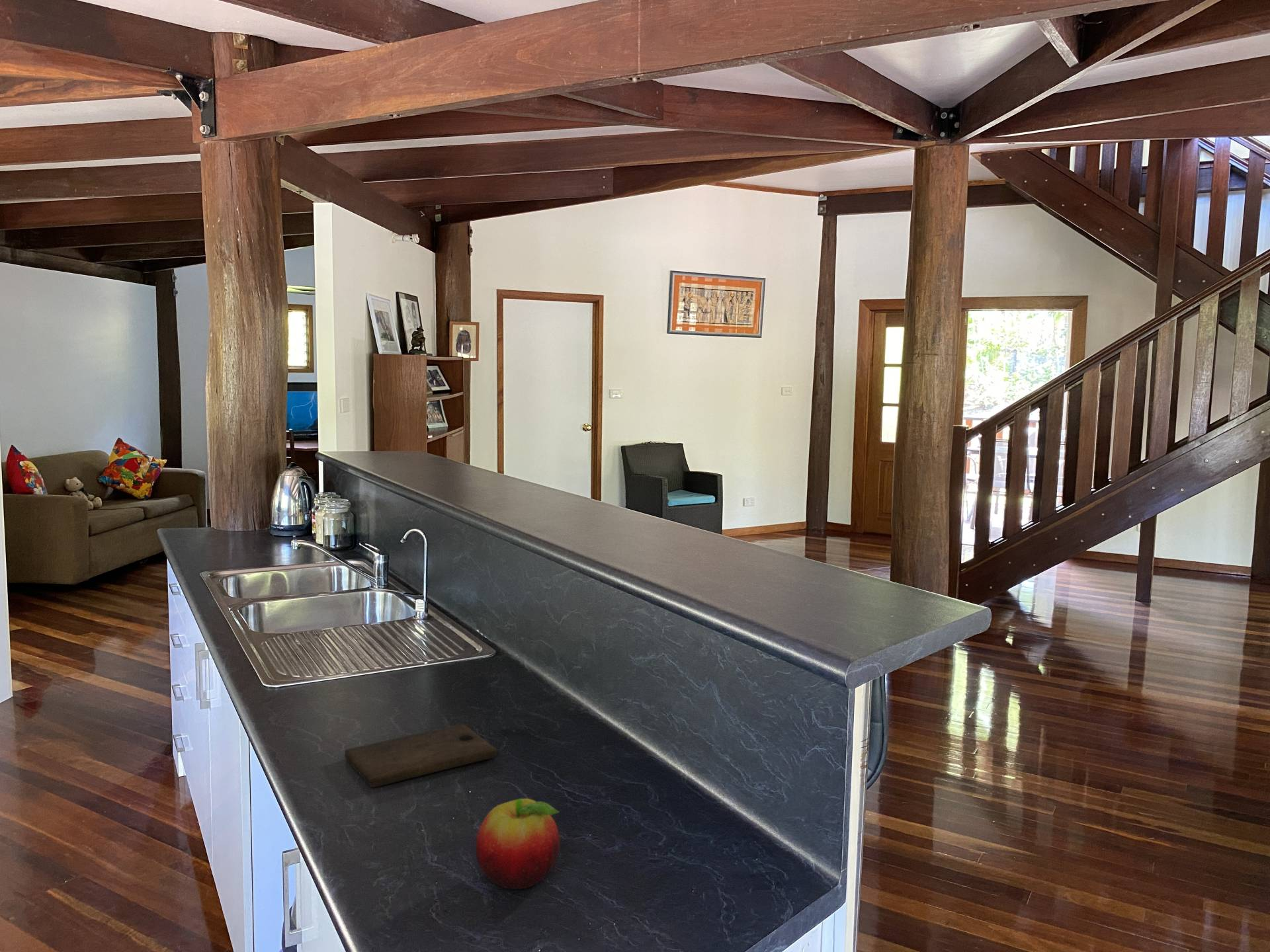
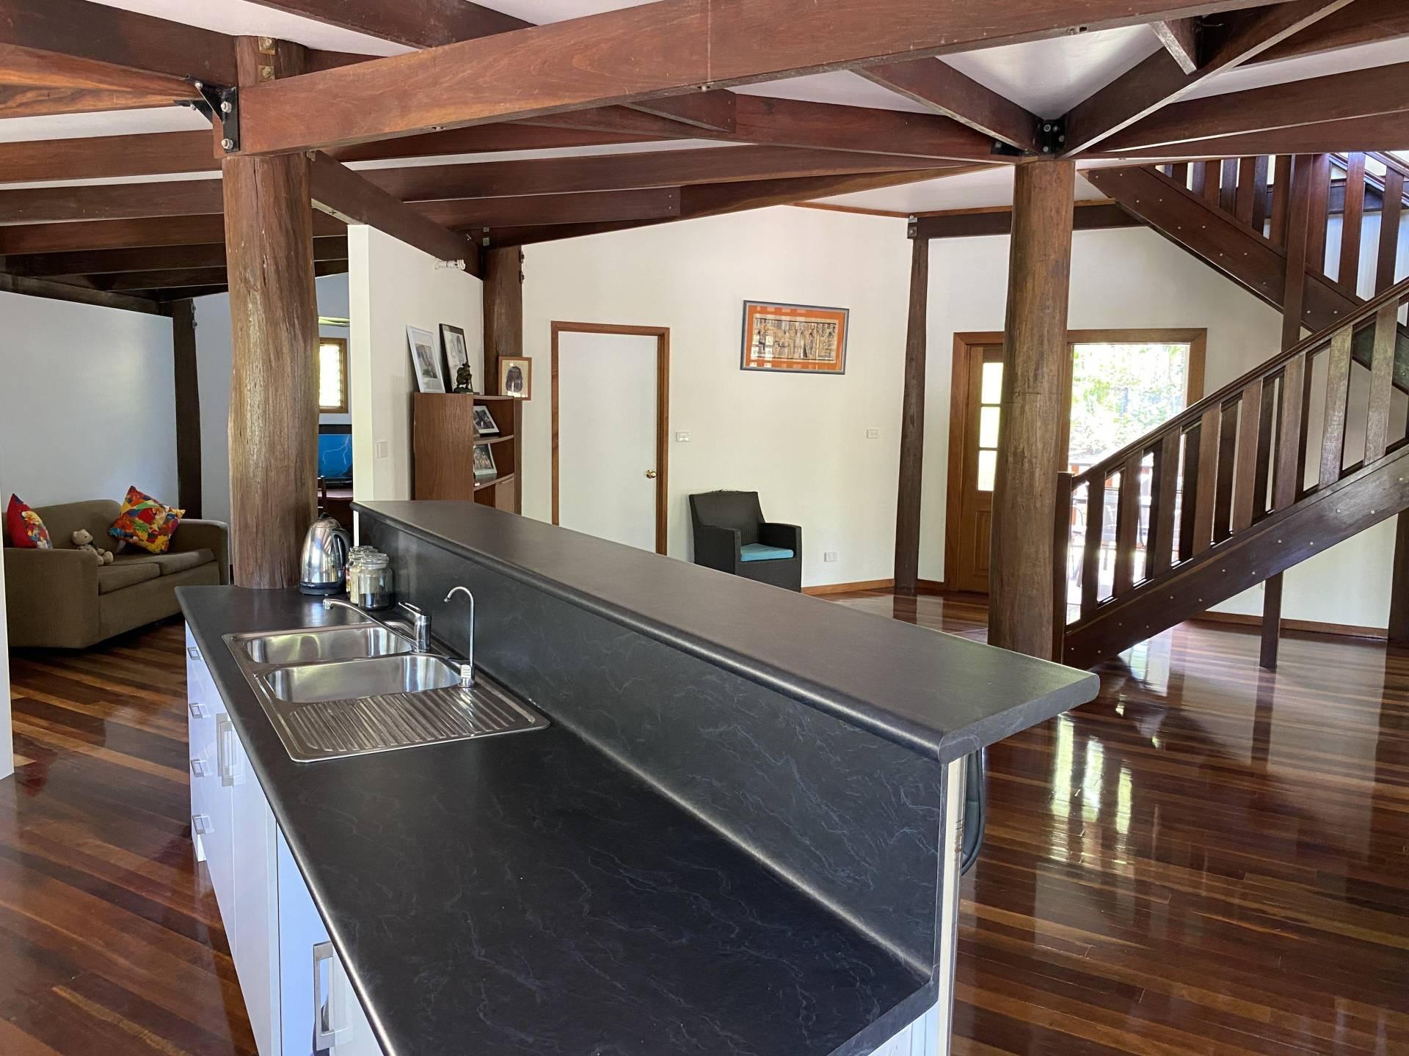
- fruit [475,798,561,890]
- cutting board [344,723,497,788]
